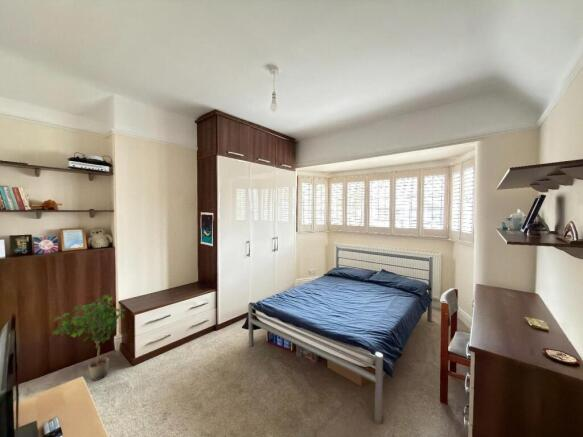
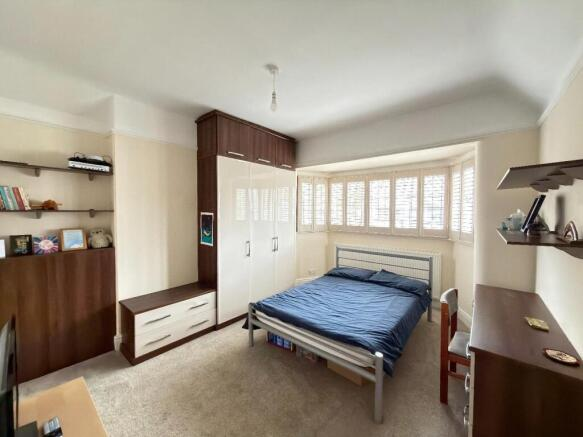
- potted plant [52,294,126,382]
